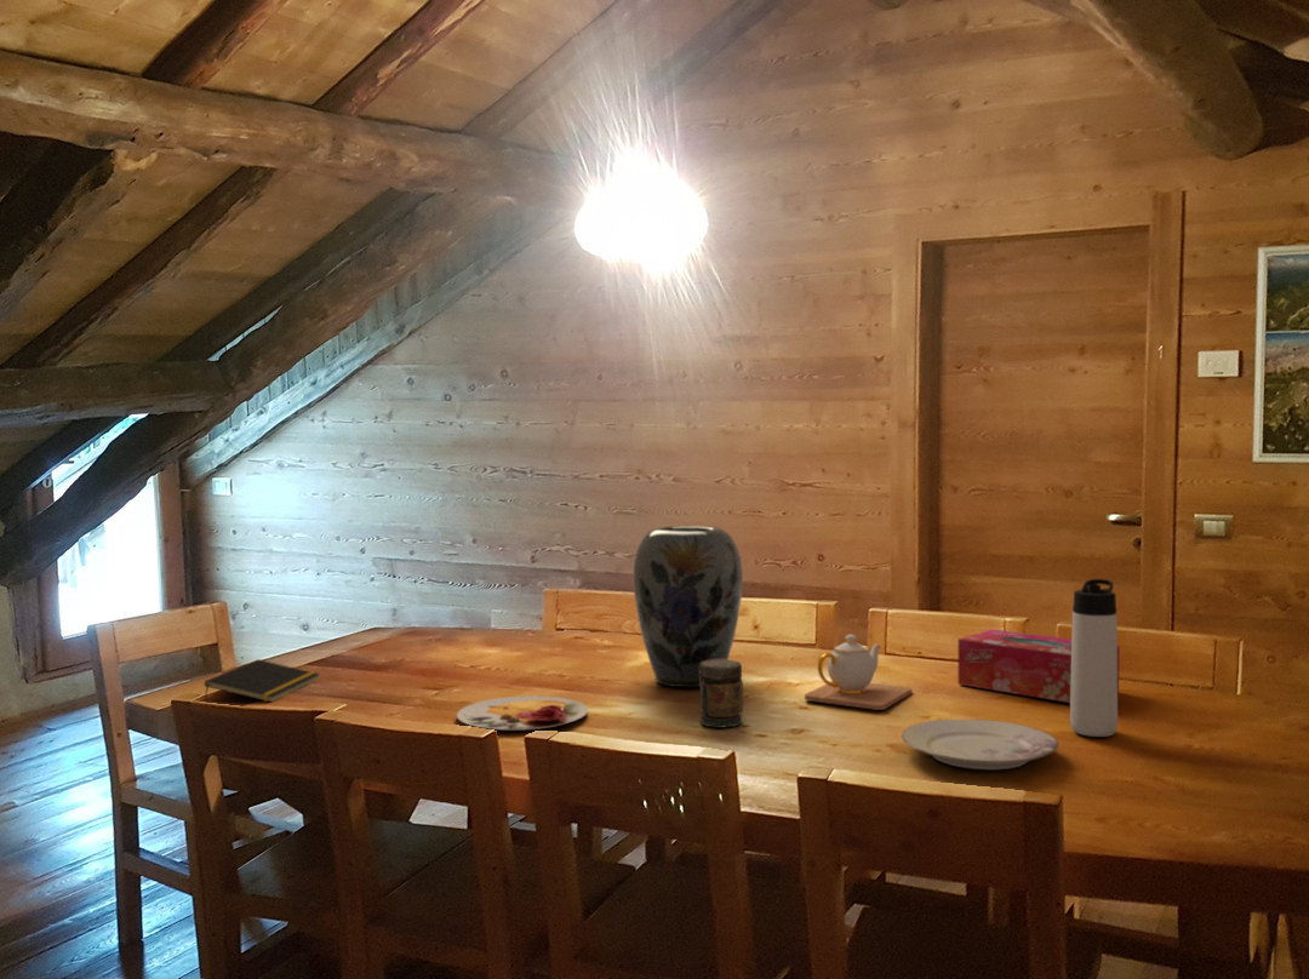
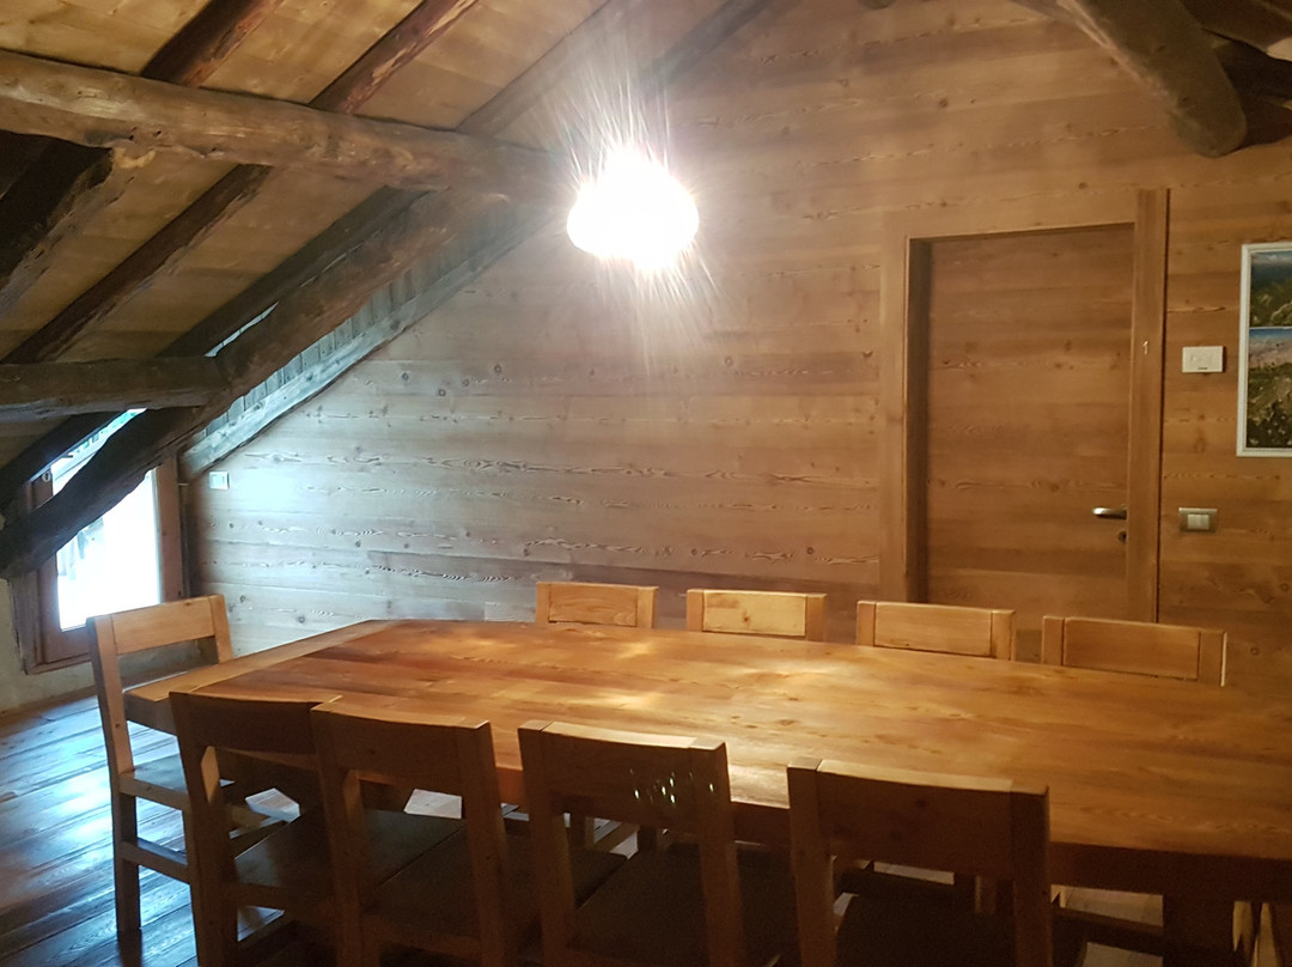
- vase [631,525,744,688]
- thermos bottle [1069,578,1119,738]
- plate [901,718,1061,771]
- teapot [804,634,913,711]
- jar [699,659,744,729]
- plate [456,694,589,732]
- notepad [202,658,321,704]
- tissue box [958,629,1120,704]
